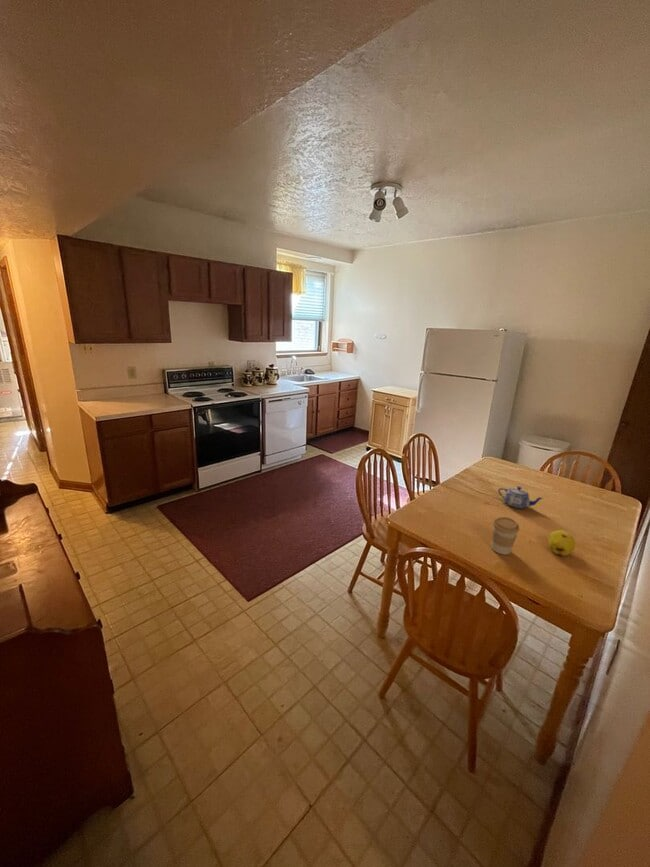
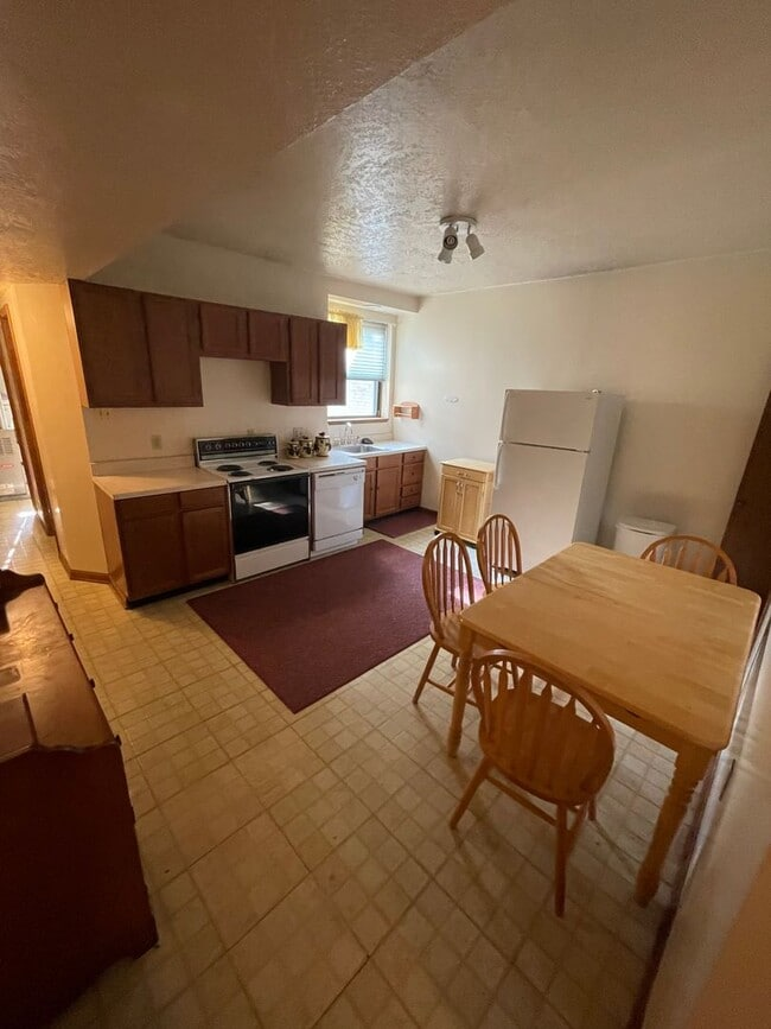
- coffee cup [490,516,520,556]
- fruit [547,529,576,557]
- teapot [497,486,545,509]
